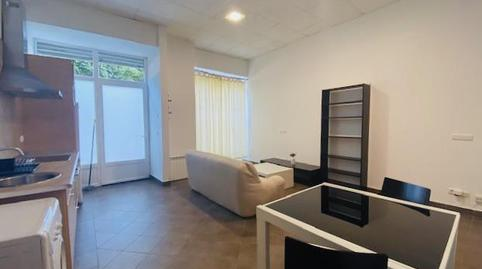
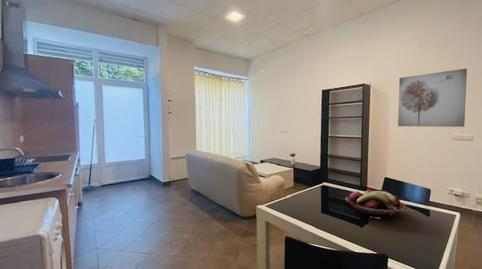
+ fruit basket [344,189,408,216]
+ wall art [397,68,468,128]
